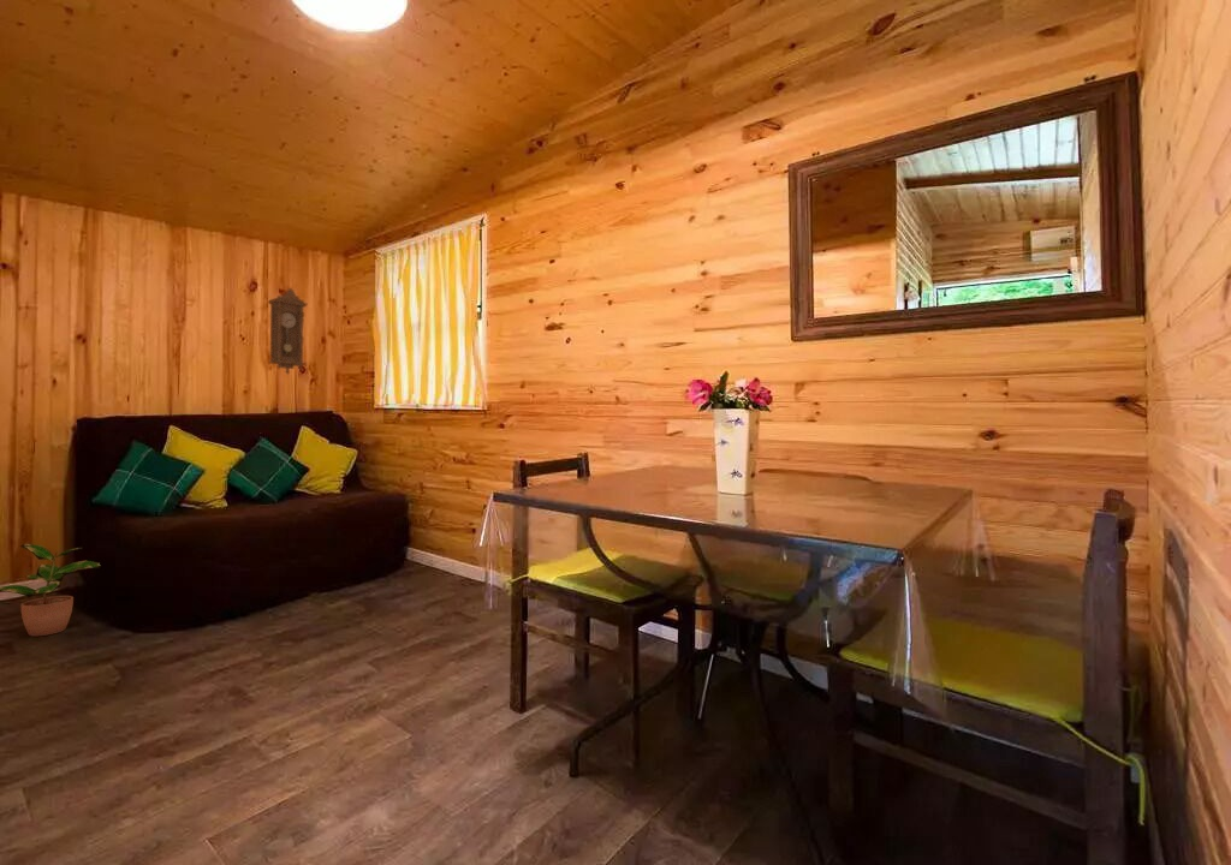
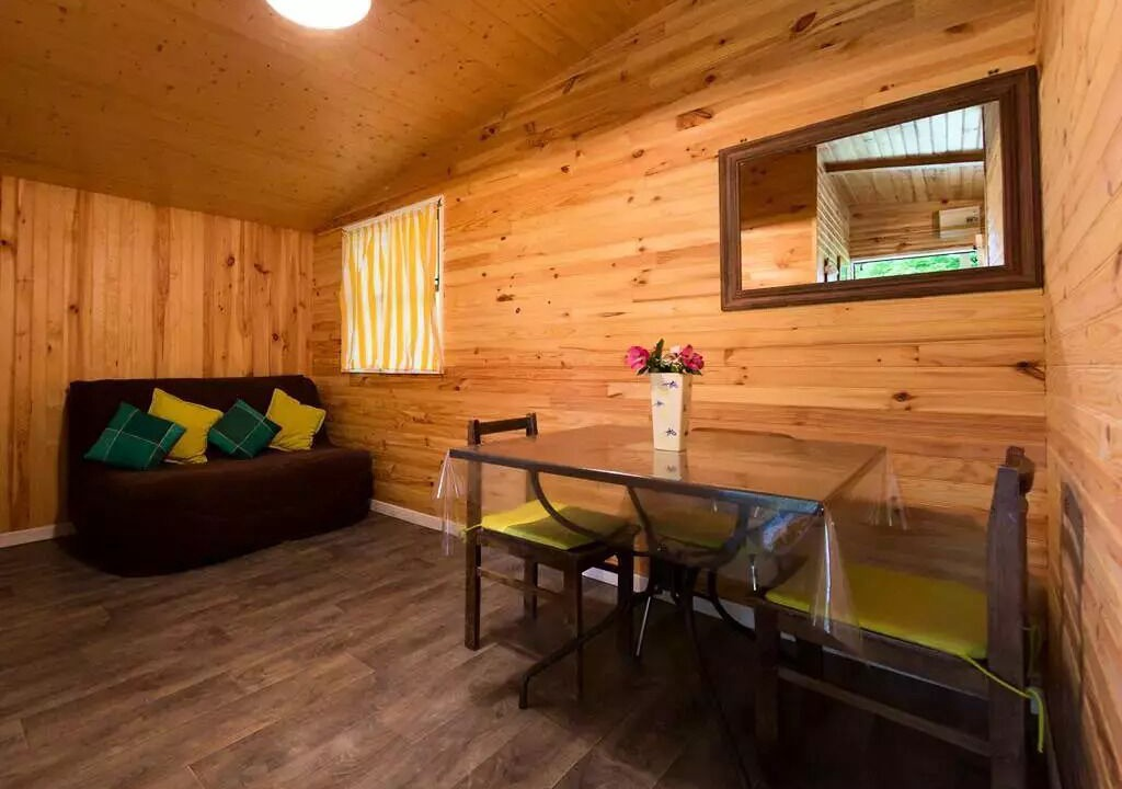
- pendulum clock [267,287,308,375]
- potted plant [0,543,102,637]
